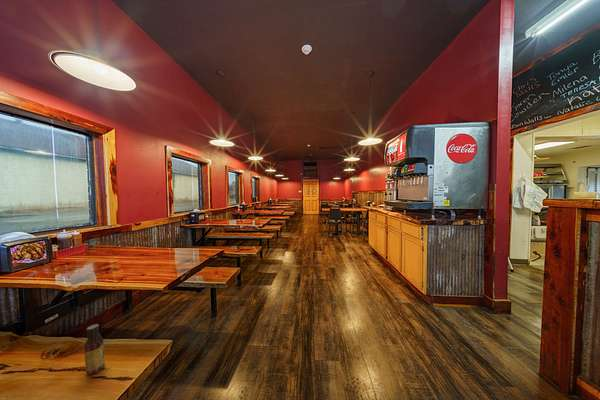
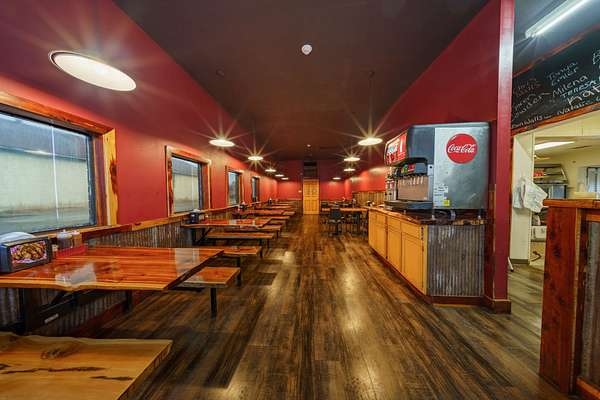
- sauce bottle [83,323,106,375]
